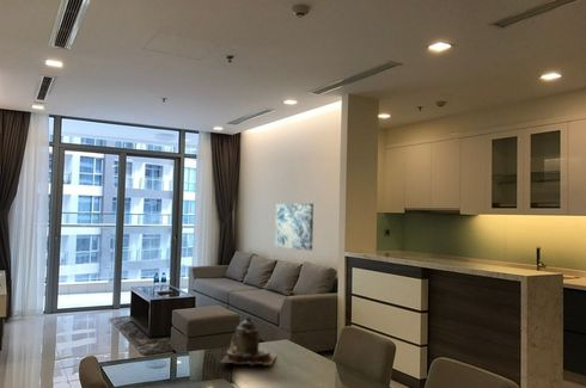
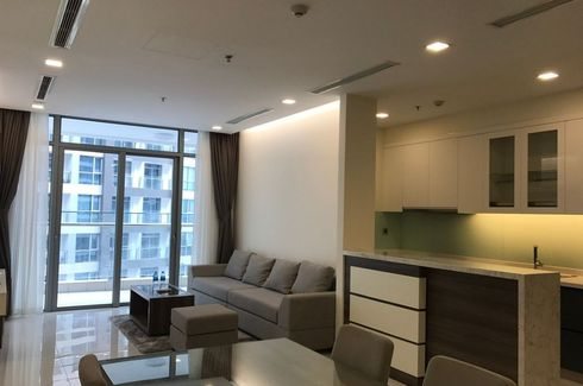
- teapot [219,315,277,368]
- wall art [274,203,315,252]
